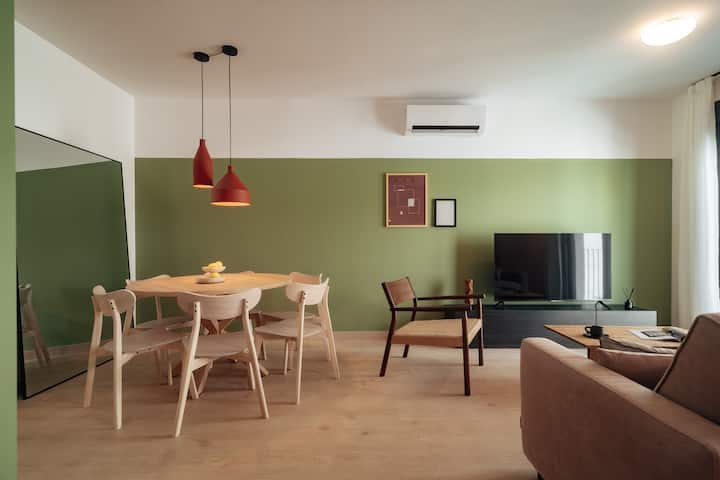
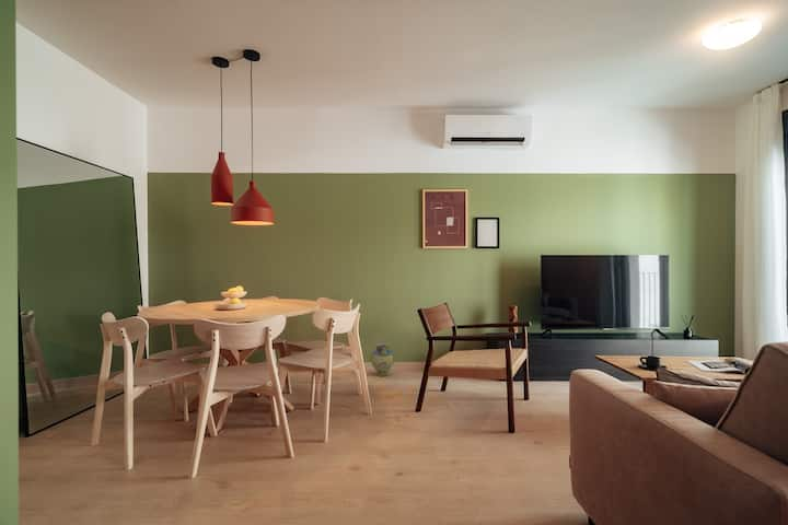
+ ceramic jug [369,342,396,377]
